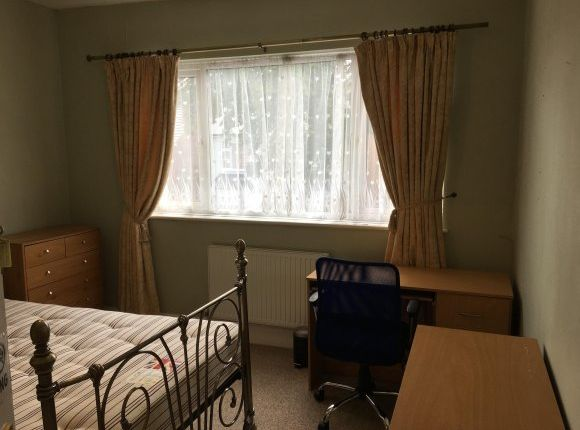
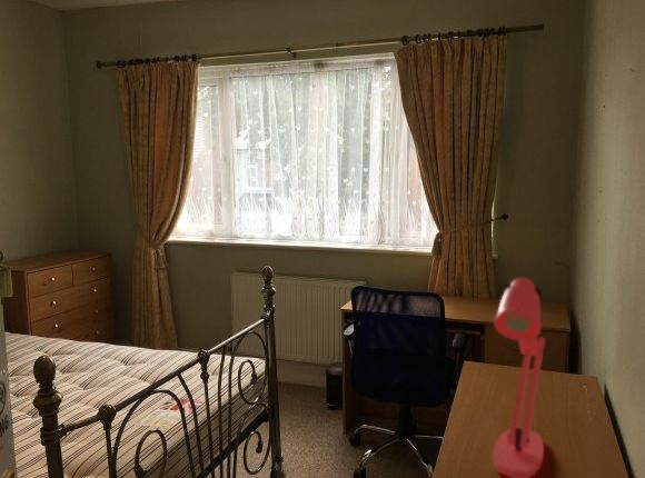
+ desk lamp [493,277,546,478]
